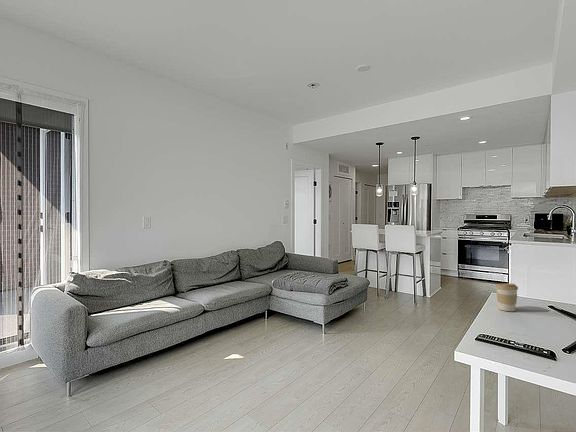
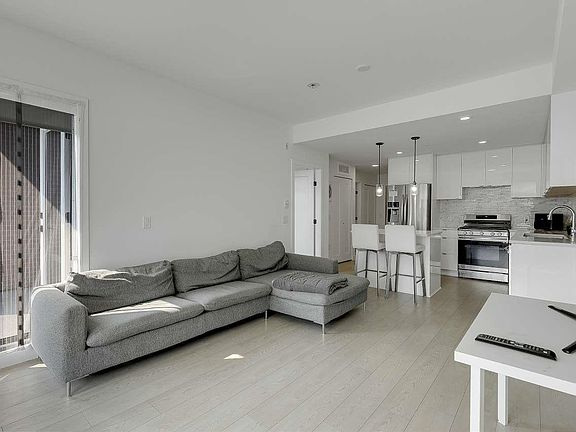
- coffee cup [495,282,519,312]
